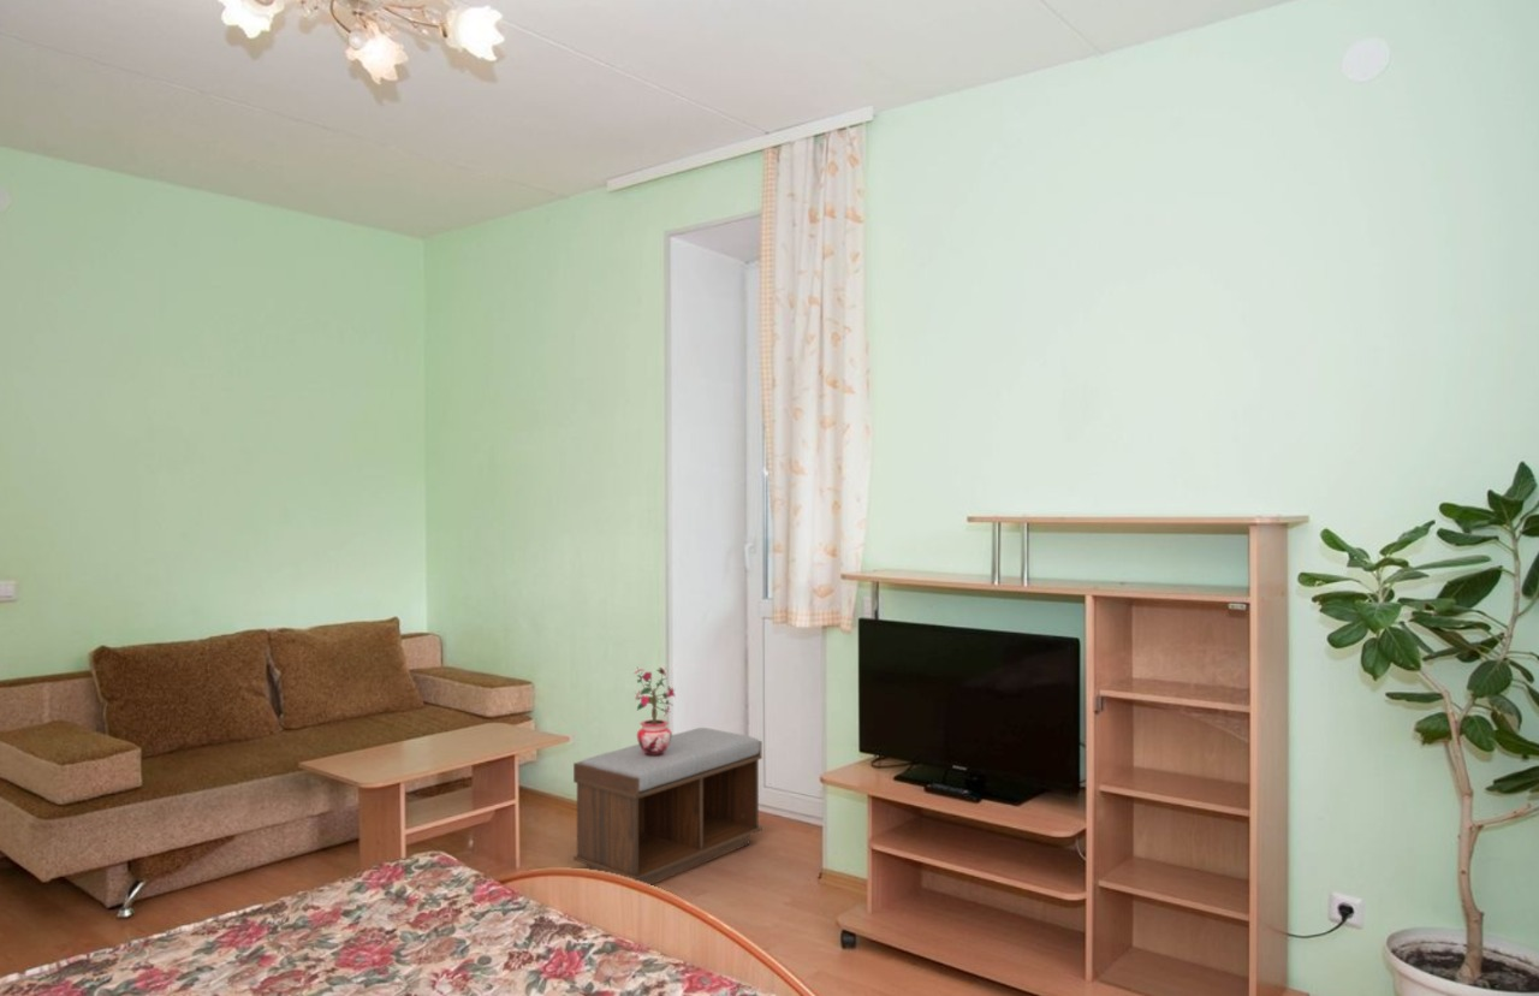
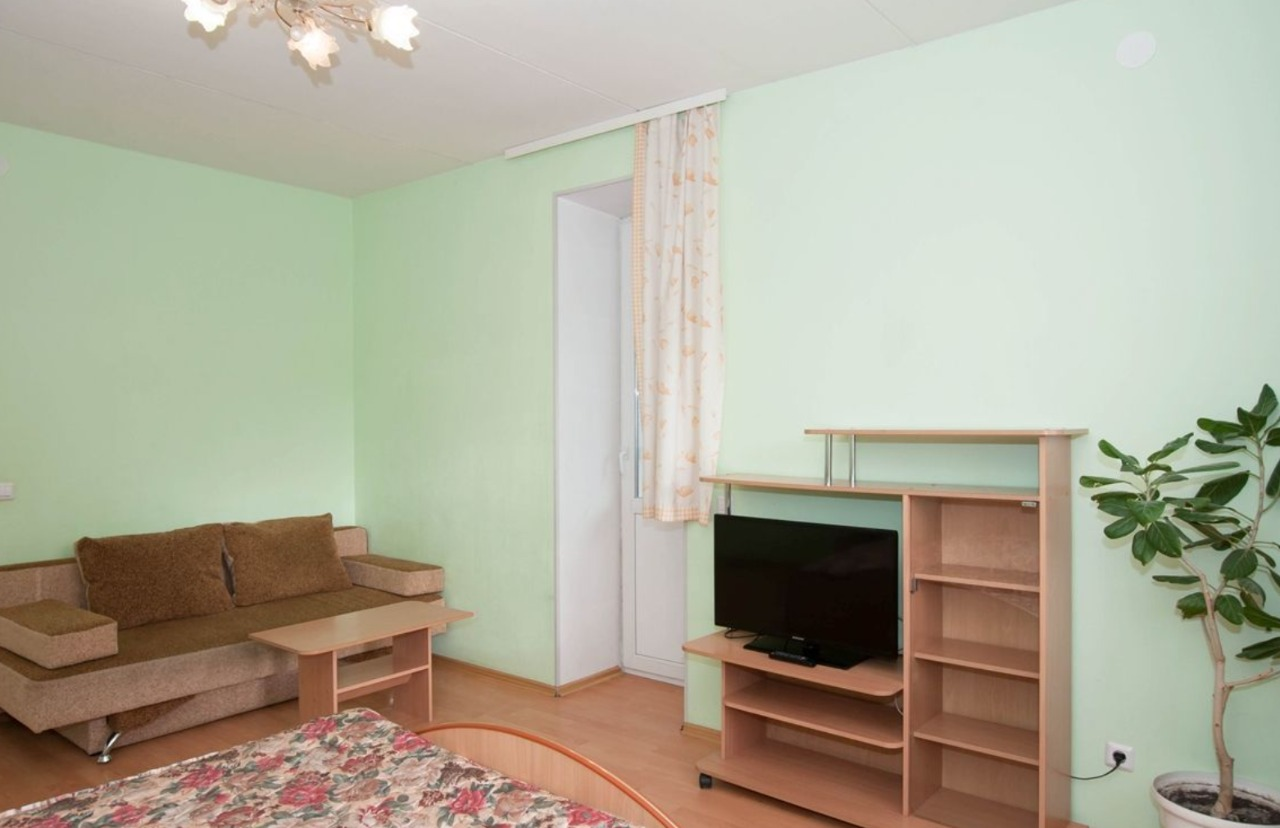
- potted plant [634,666,677,757]
- bench [572,727,763,887]
